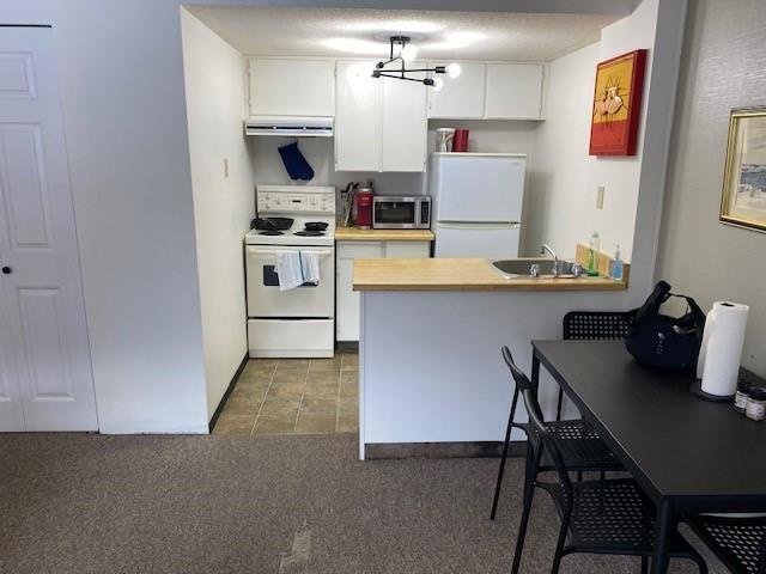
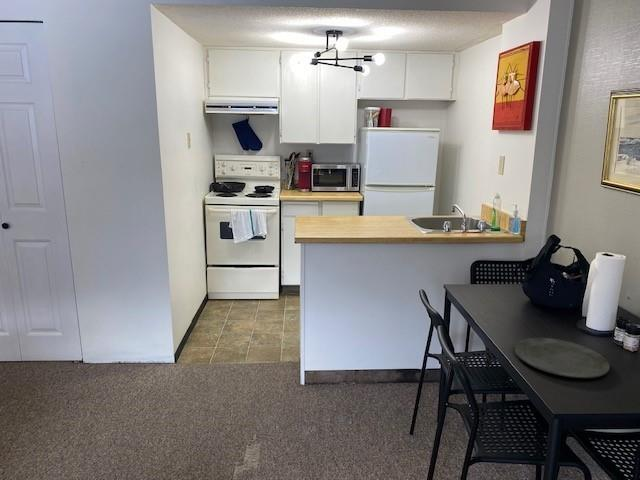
+ plate [514,337,611,379]
